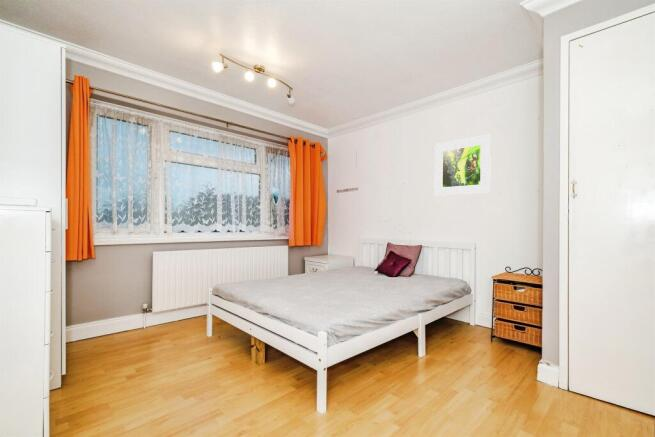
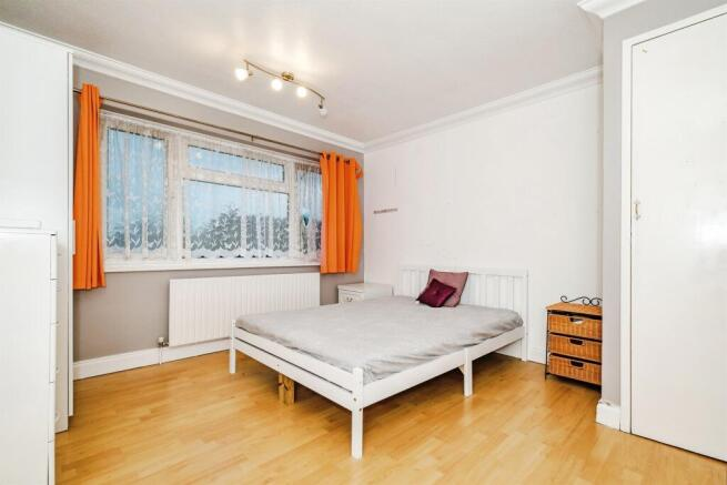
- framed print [434,134,492,197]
